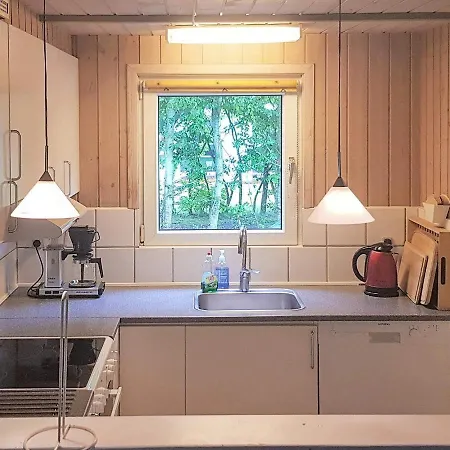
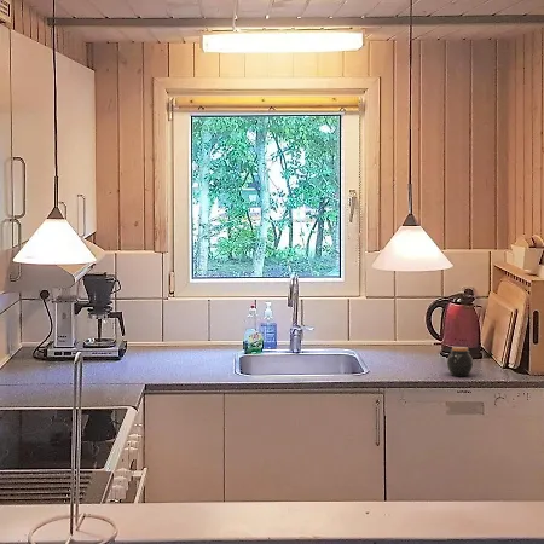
+ jar [446,346,474,377]
